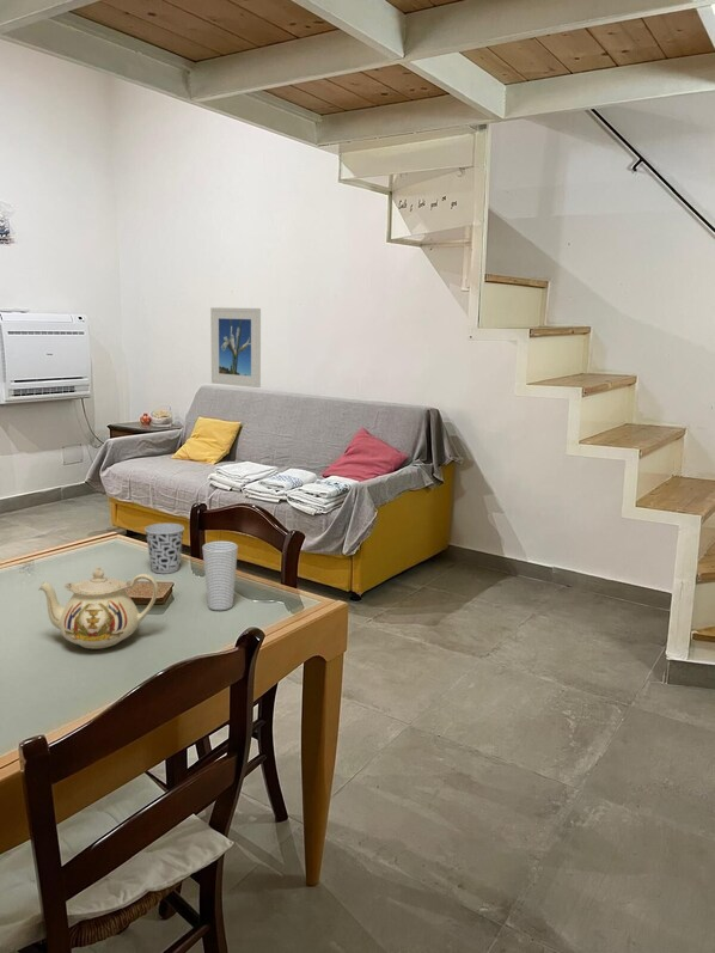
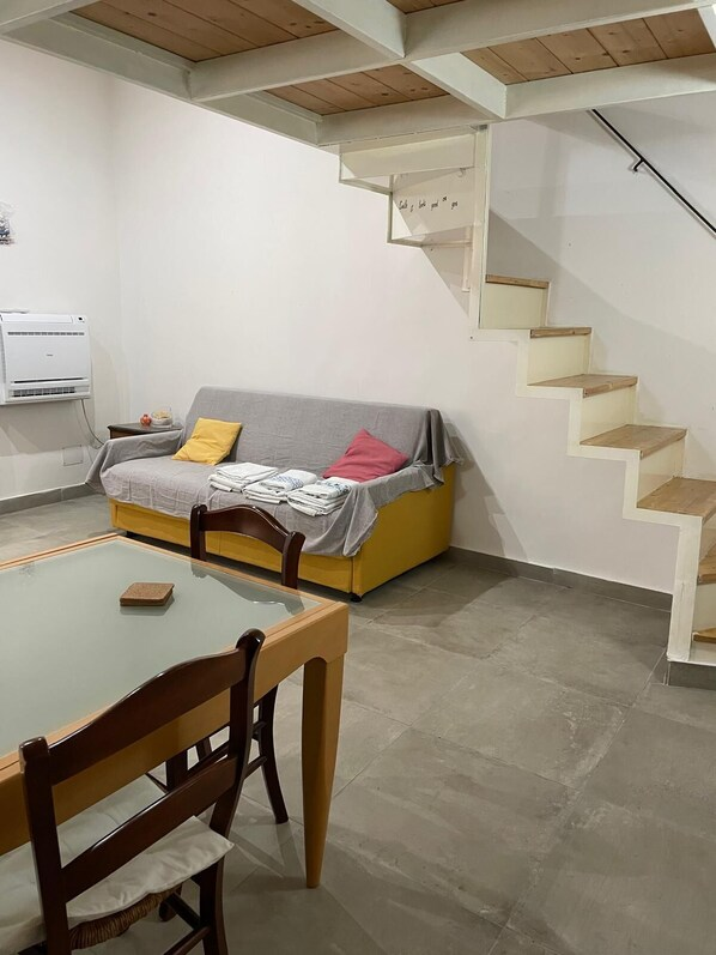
- cup [201,540,239,611]
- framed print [209,306,262,389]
- cup [143,521,185,574]
- teapot [37,566,159,650]
